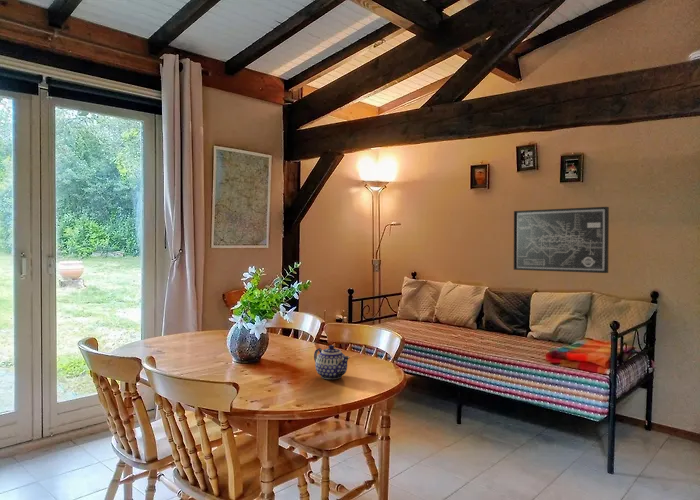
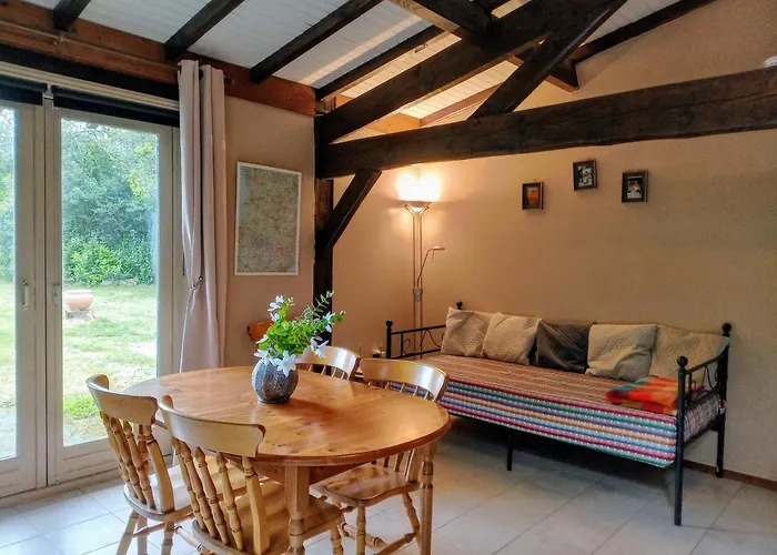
- teapot [313,344,351,380]
- wall art [513,206,610,274]
